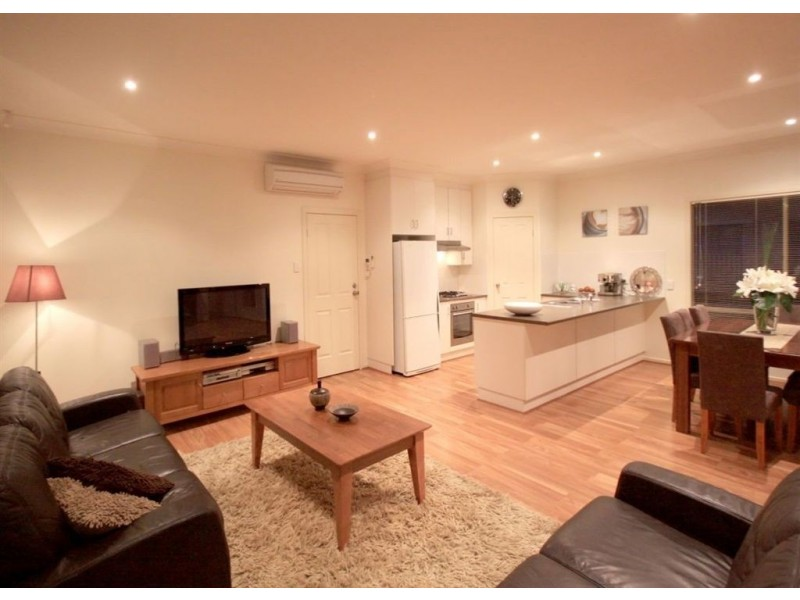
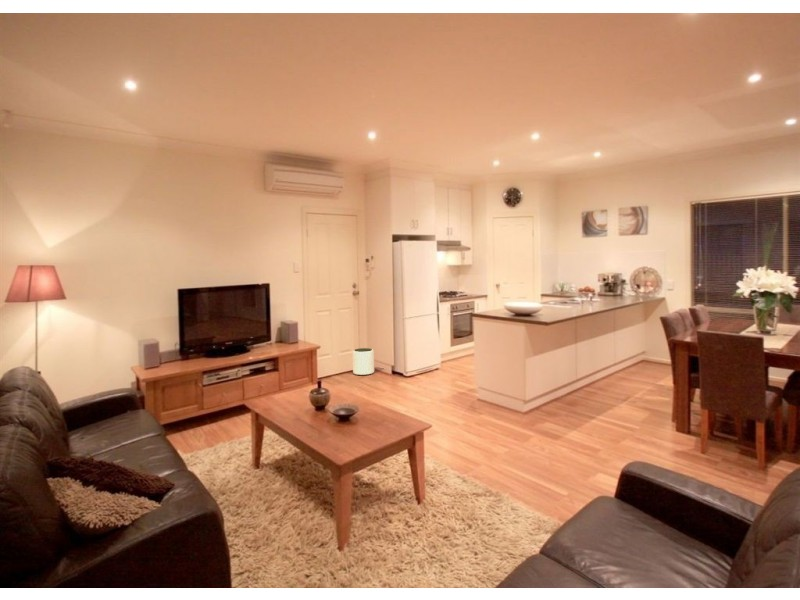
+ plant pot [352,347,375,376]
